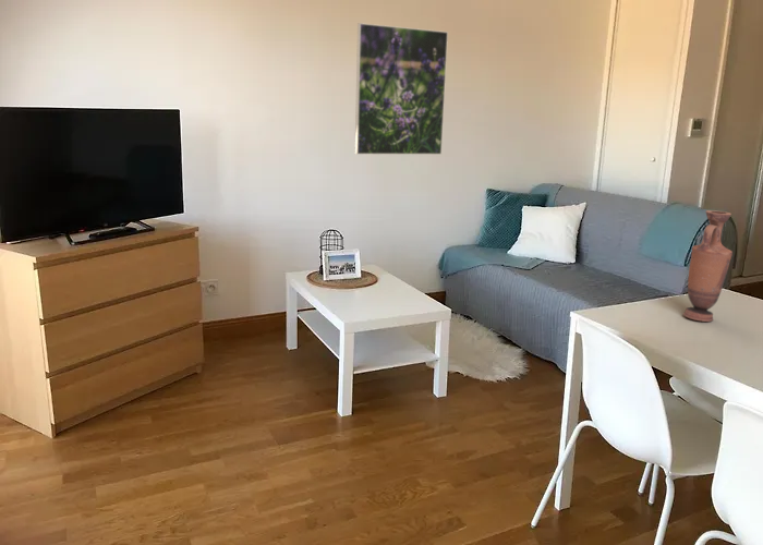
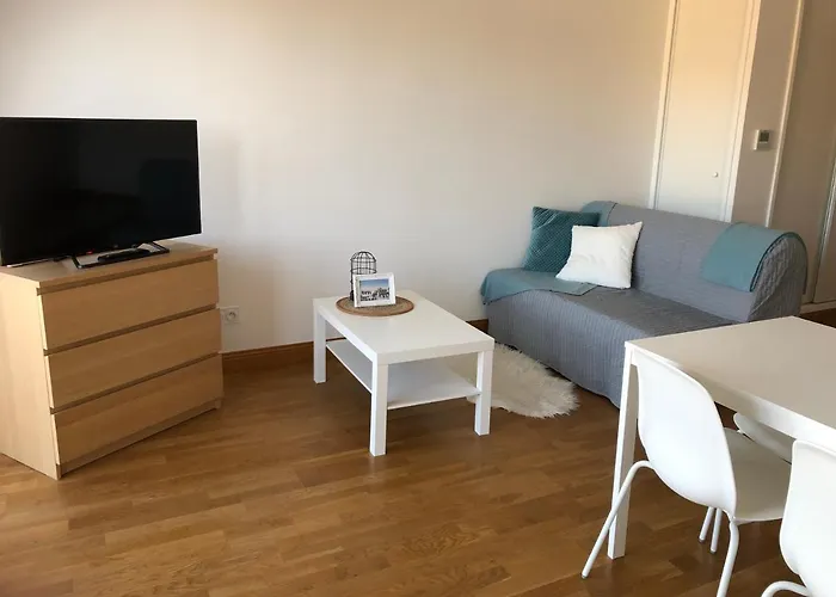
- vase [682,209,734,323]
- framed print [354,22,449,156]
